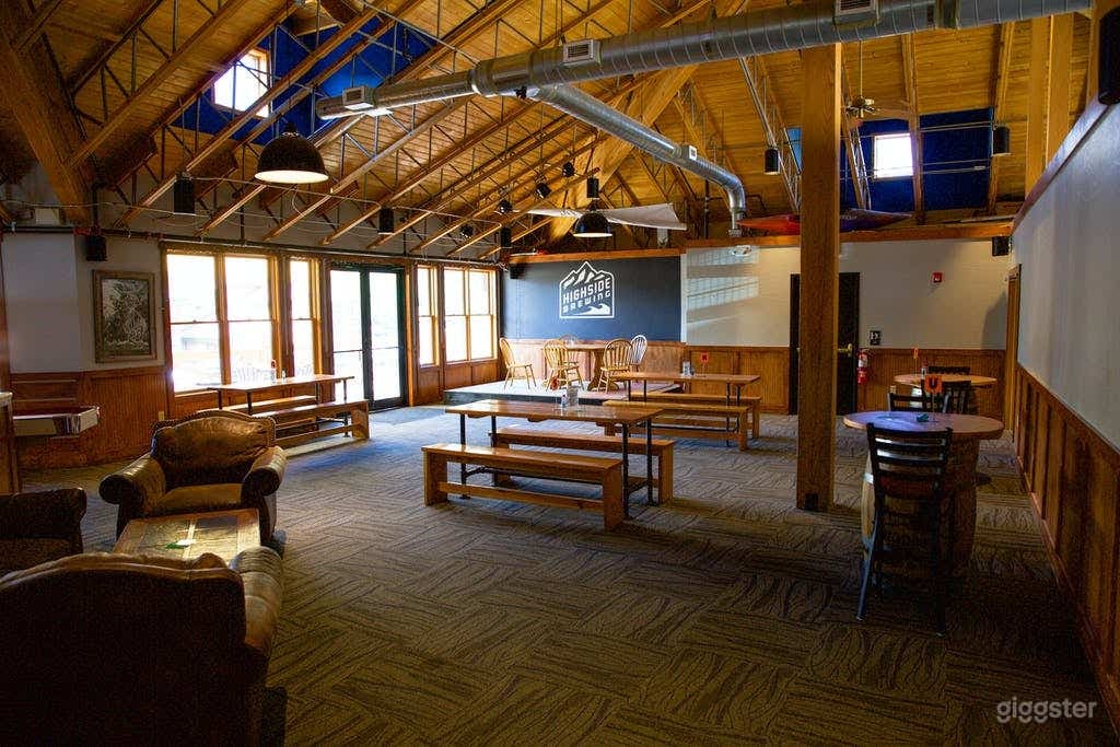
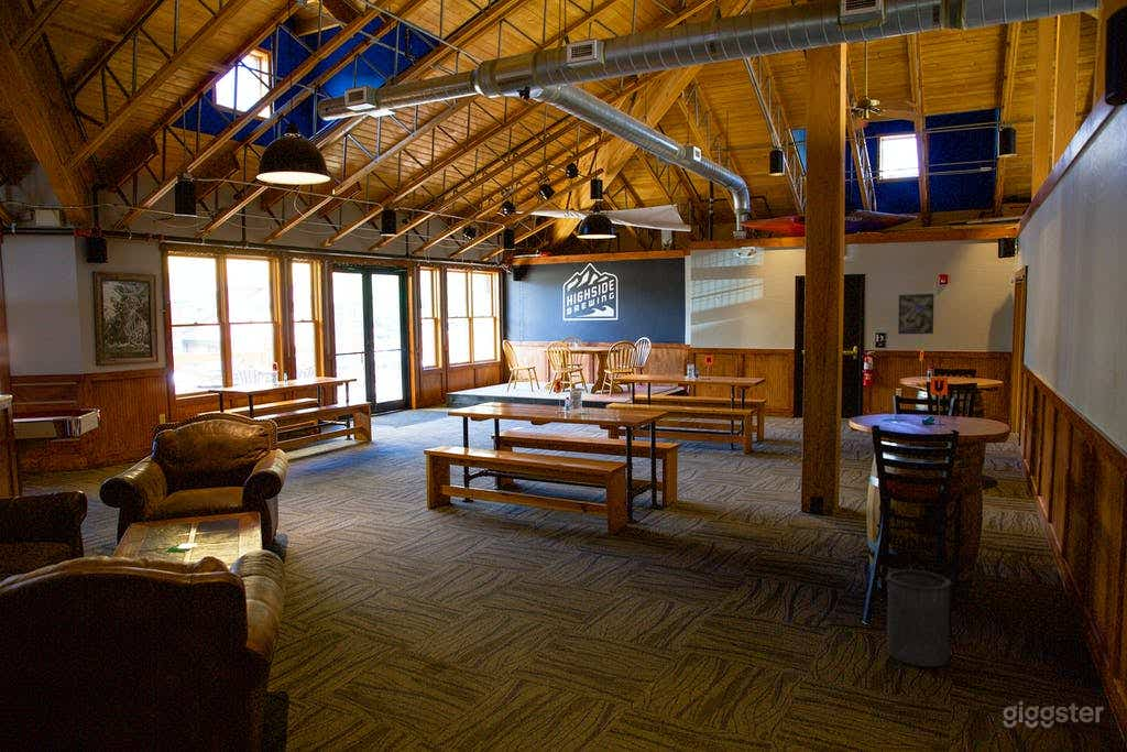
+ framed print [897,293,934,335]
+ trash can [885,569,953,668]
